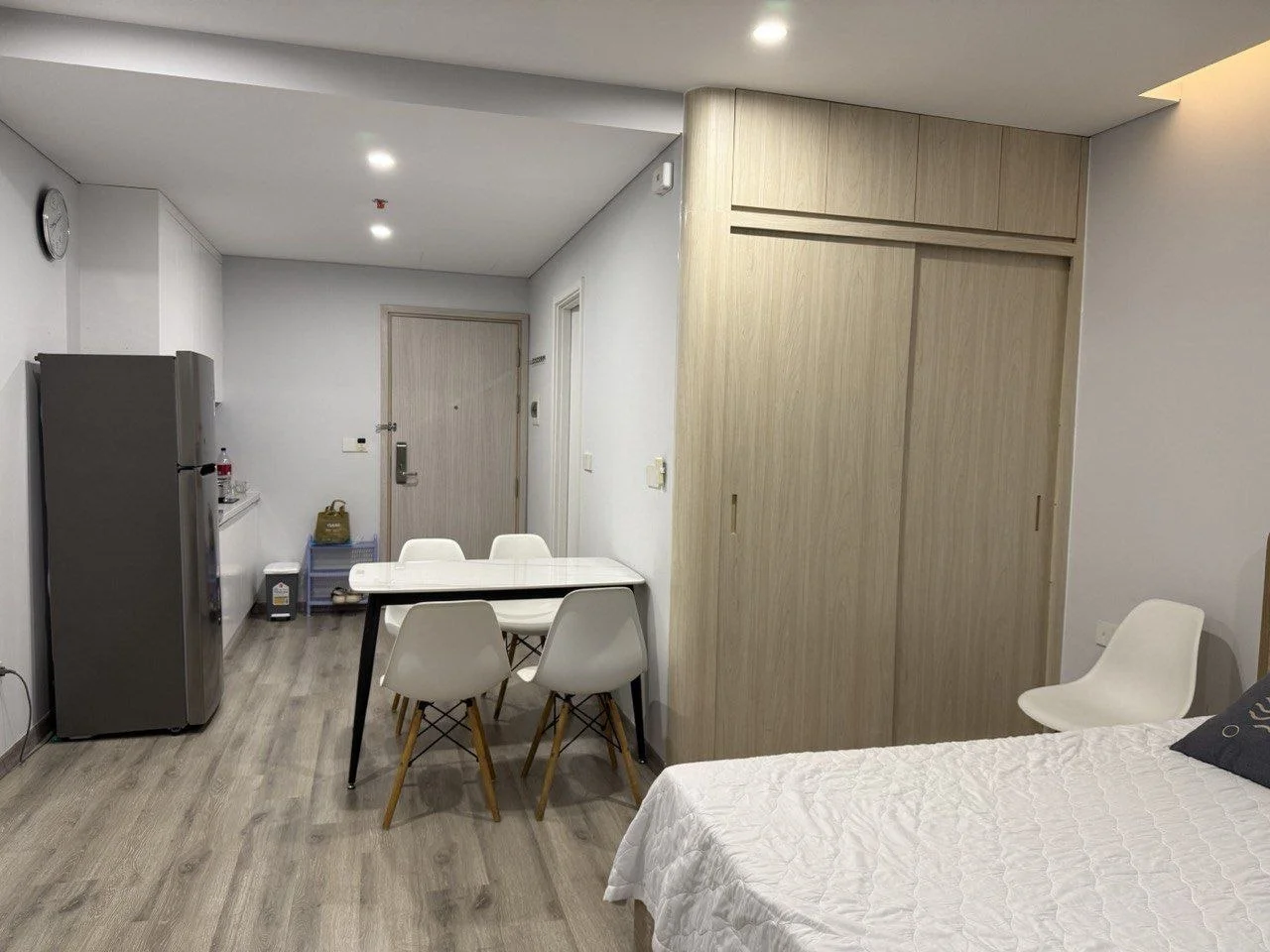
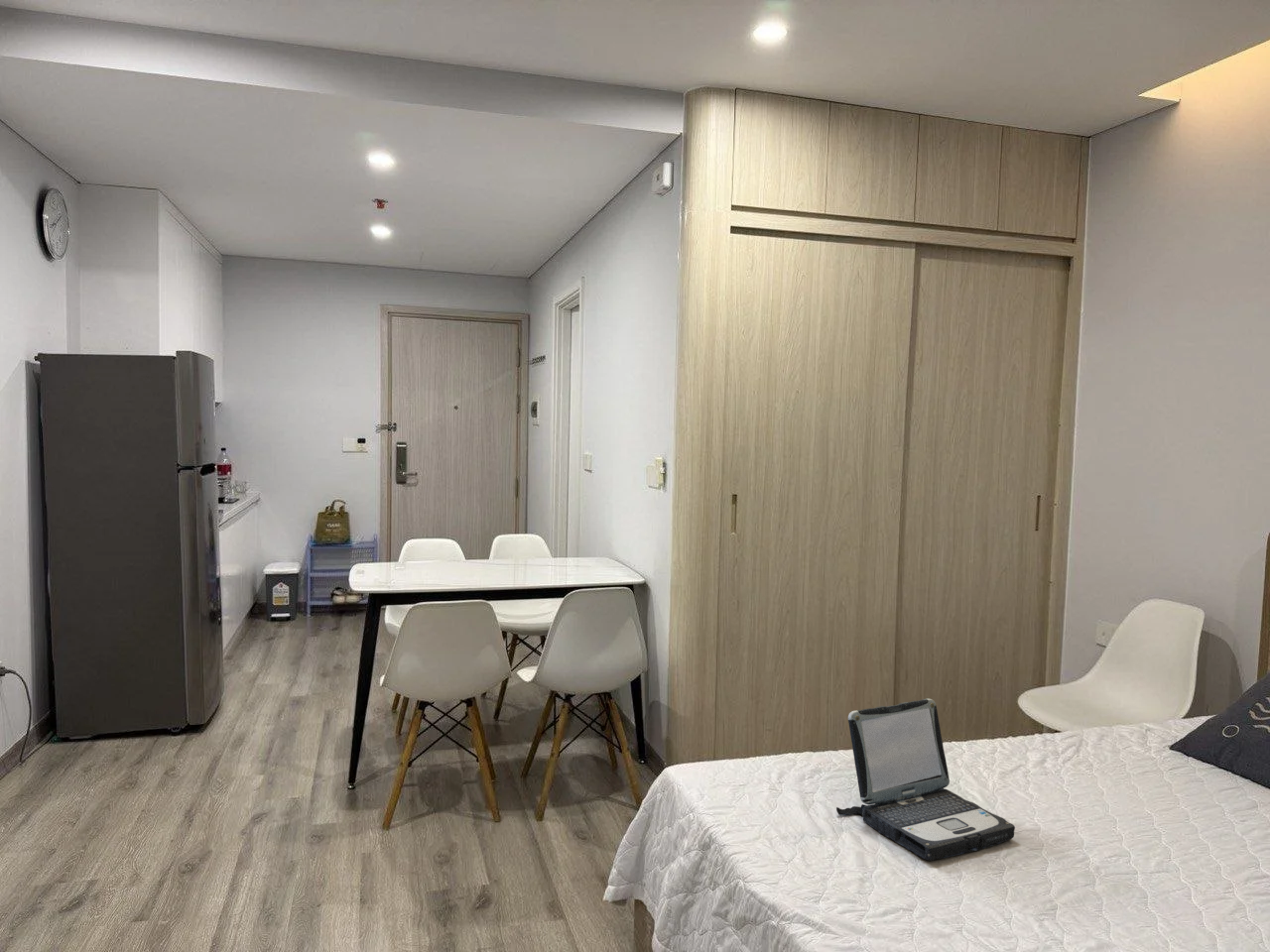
+ laptop [835,698,1016,862]
